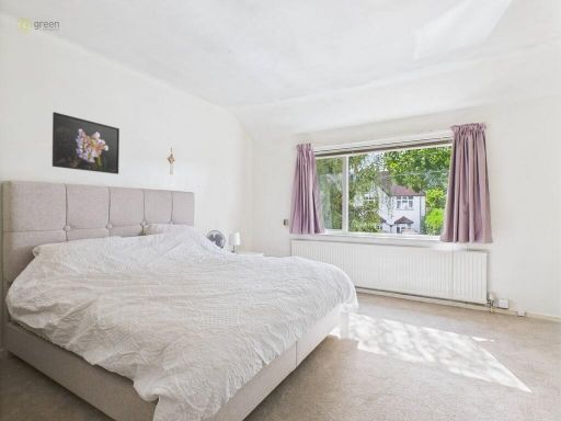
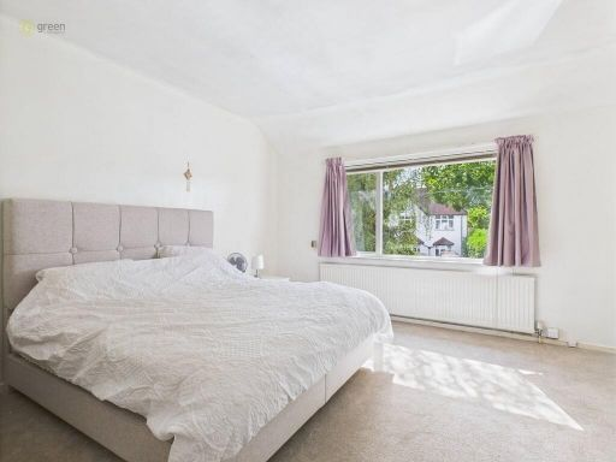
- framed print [51,111,121,175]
